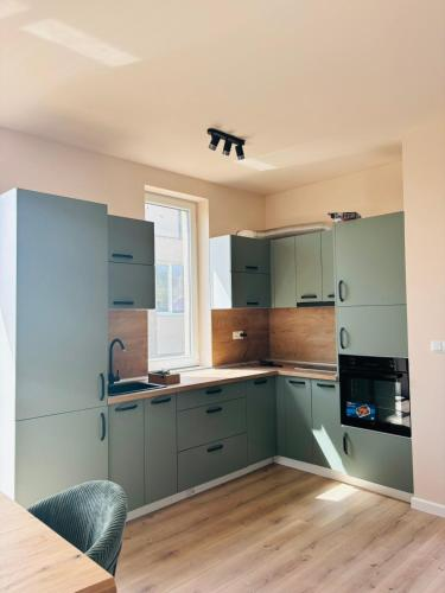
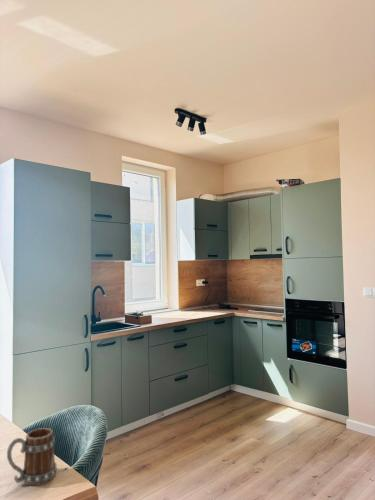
+ mug [6,427,58,487]
